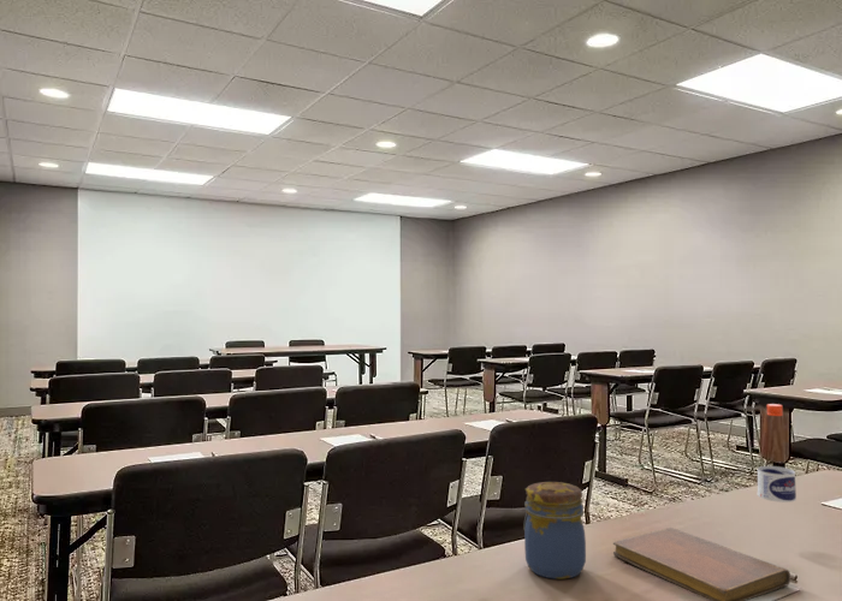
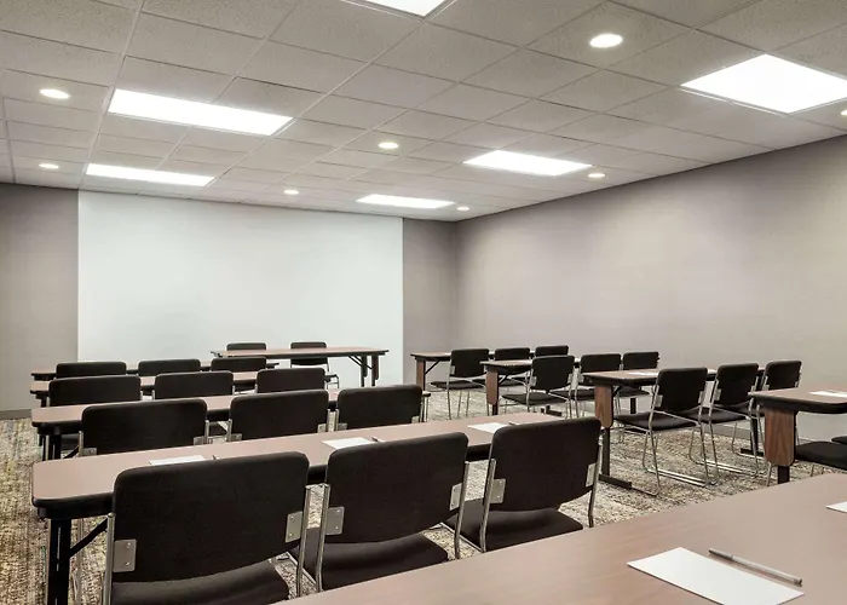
- water bottle [757,403,797,504]
- notebook [612,526,791,601]
- jar [523,481,587,581]
